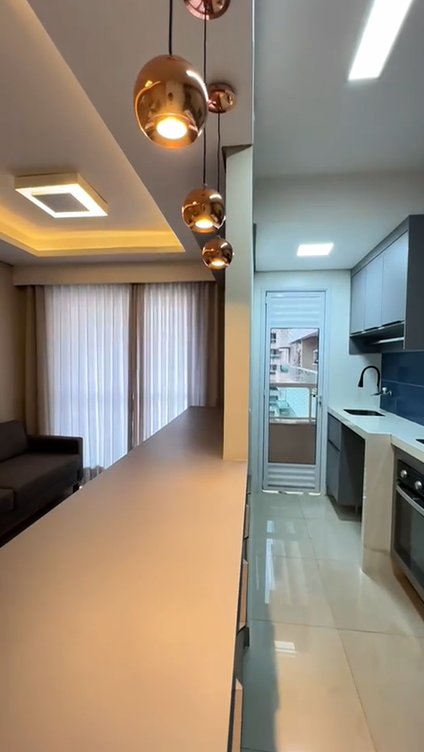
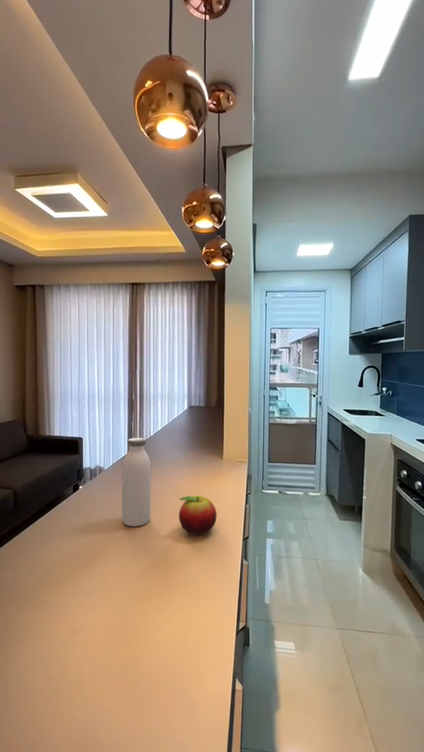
+ fruit [178,494,218,536]
+ water bottle [121,437,152,527]
